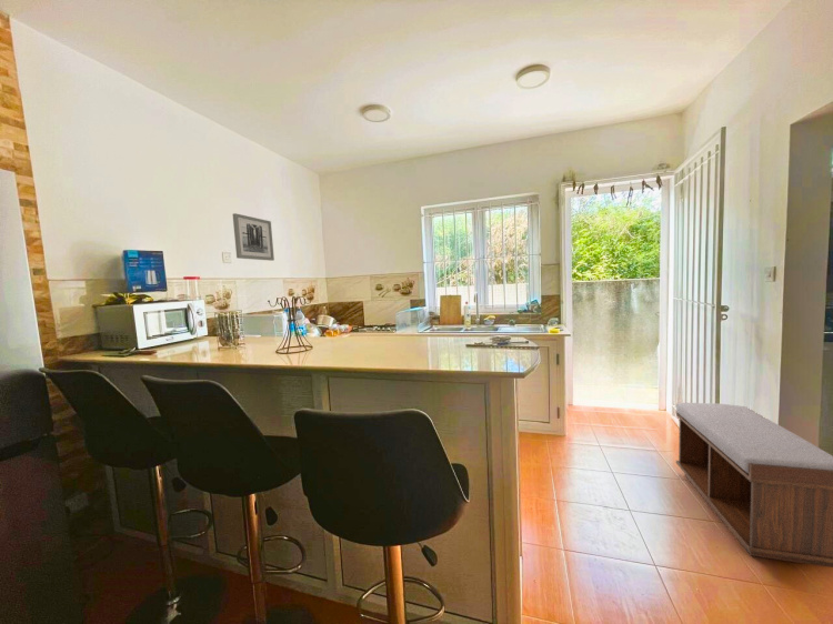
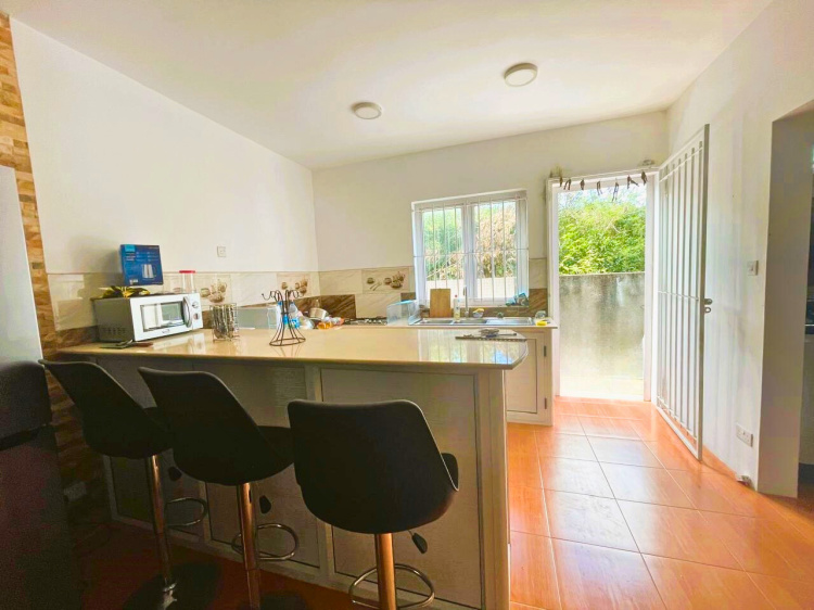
- wall art [232,212,275,262]
- bench [675,402,833,568]
